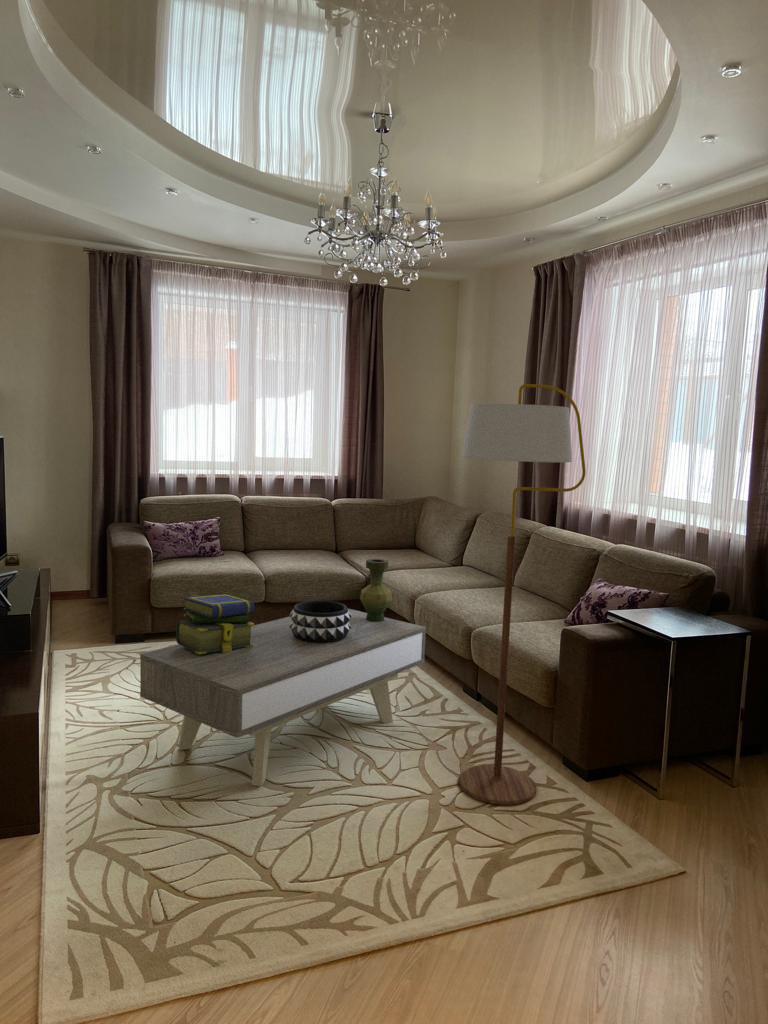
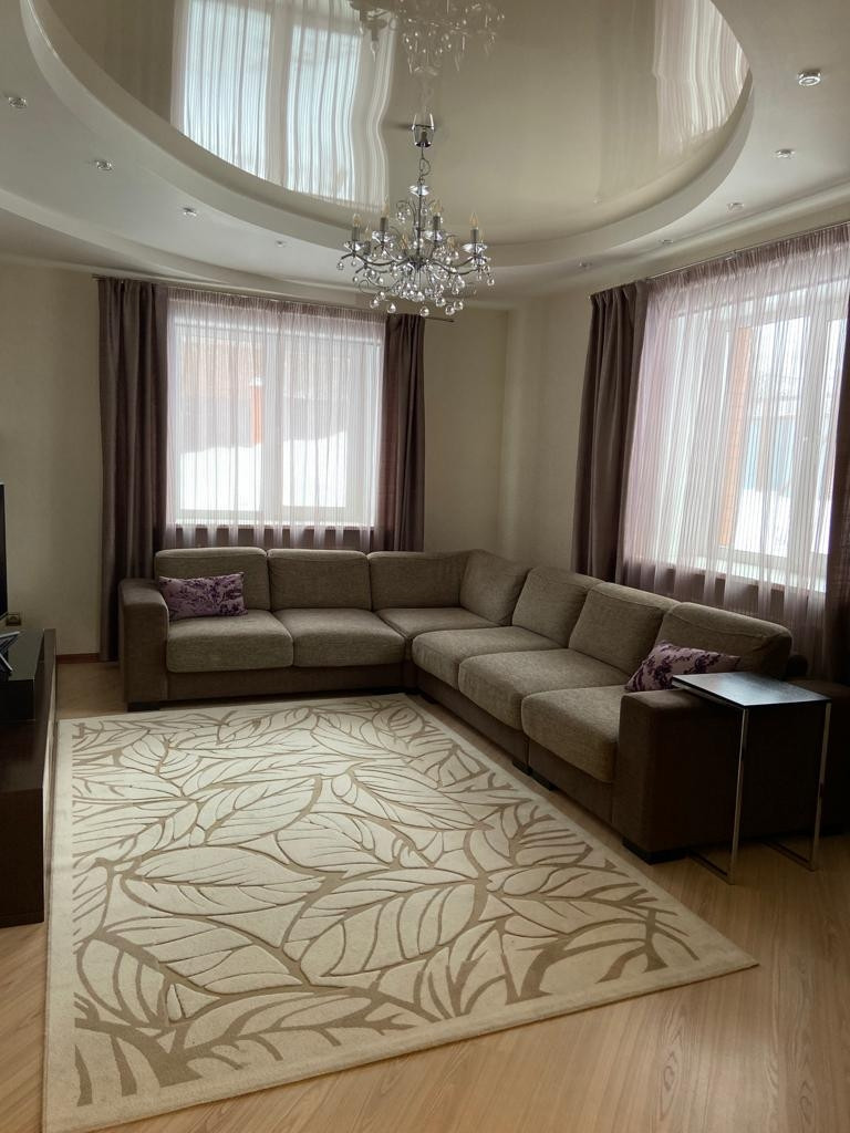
- decorative bowl [289,600,352,643]
- vase [359,558,393,622]
- stack of books [175,593,256,654]
- floor lamp [457,383,587,806]
- coffee table [139,608,427,787]
